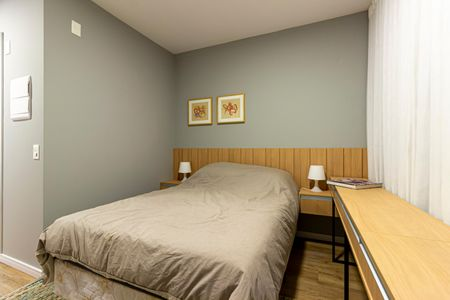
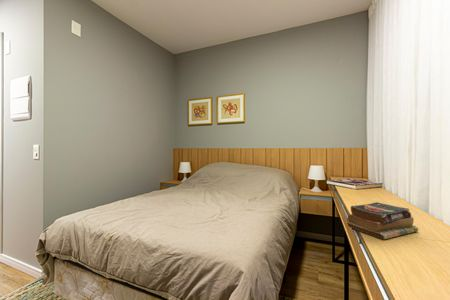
+ books [346,201,419,240]
